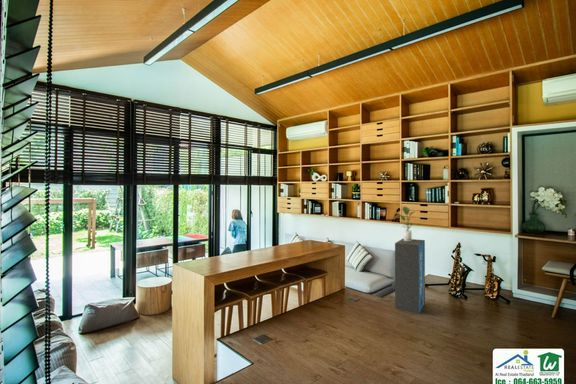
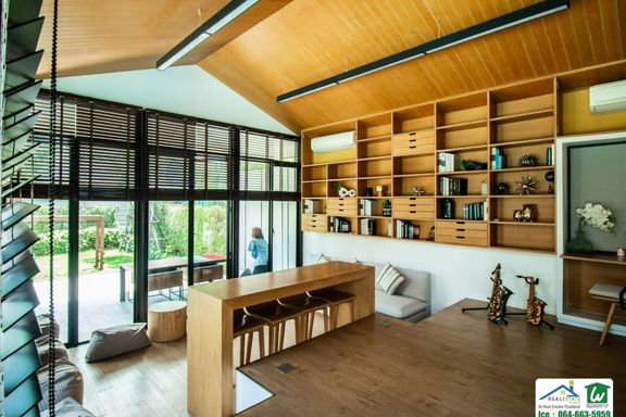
- potted plant [399,205,417,241]
- air purifier [394,238,426,315]
